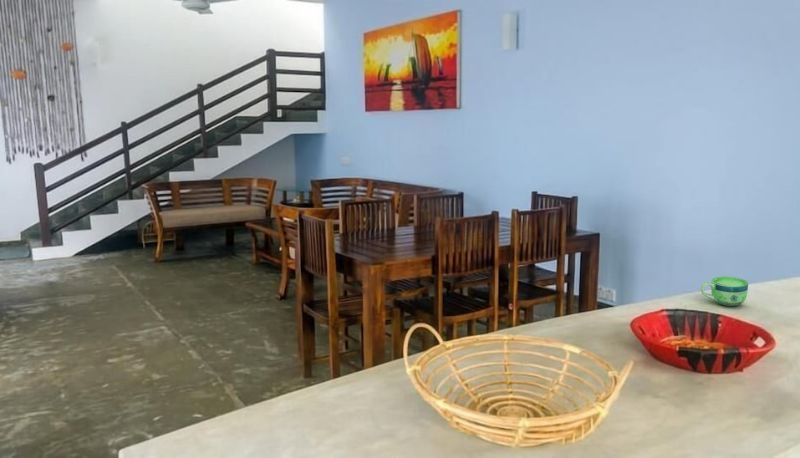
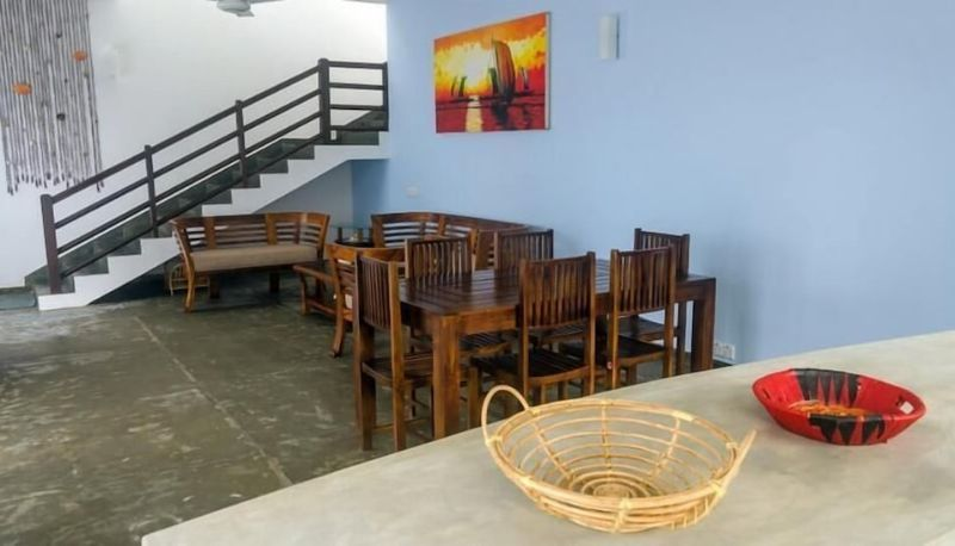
- cup [700,276,749,307]
